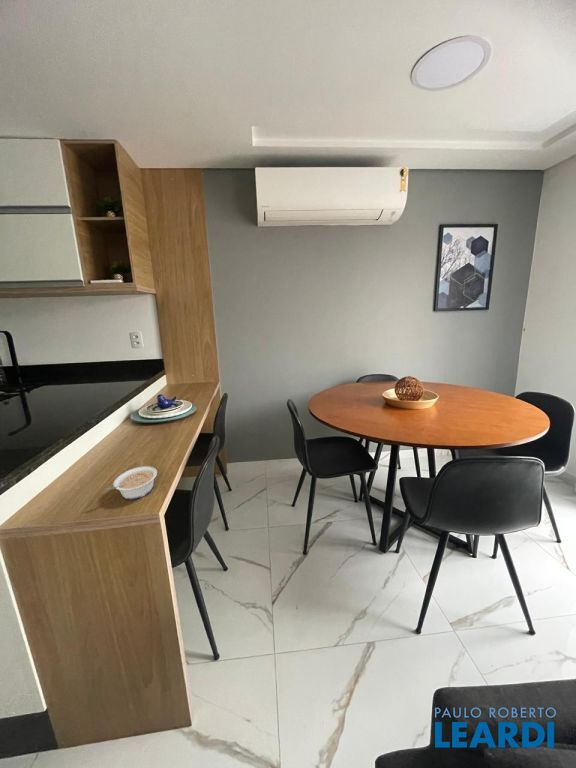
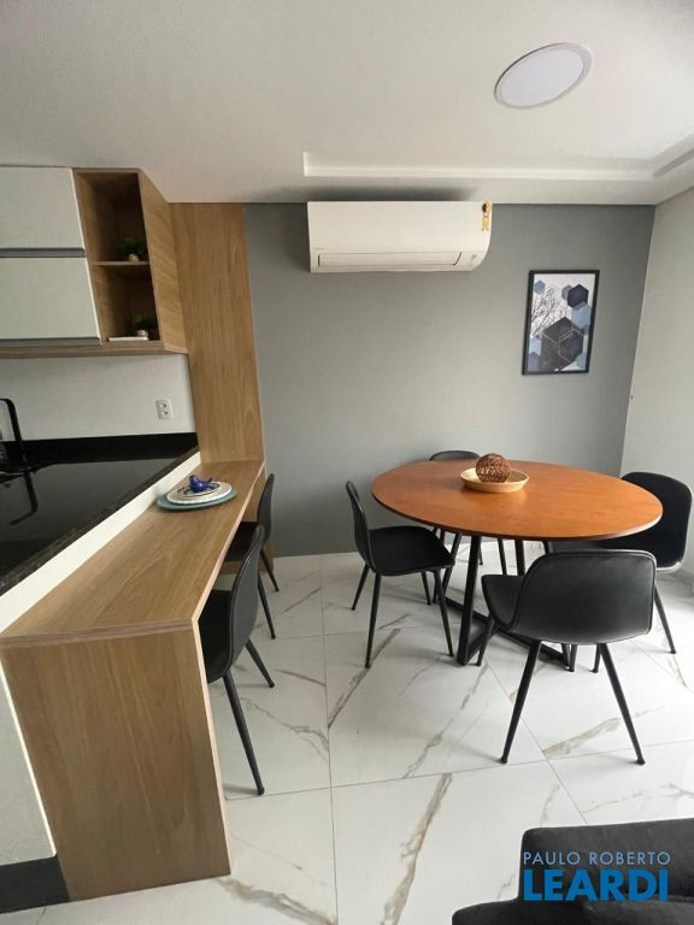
- legume [104,465,158,500]
